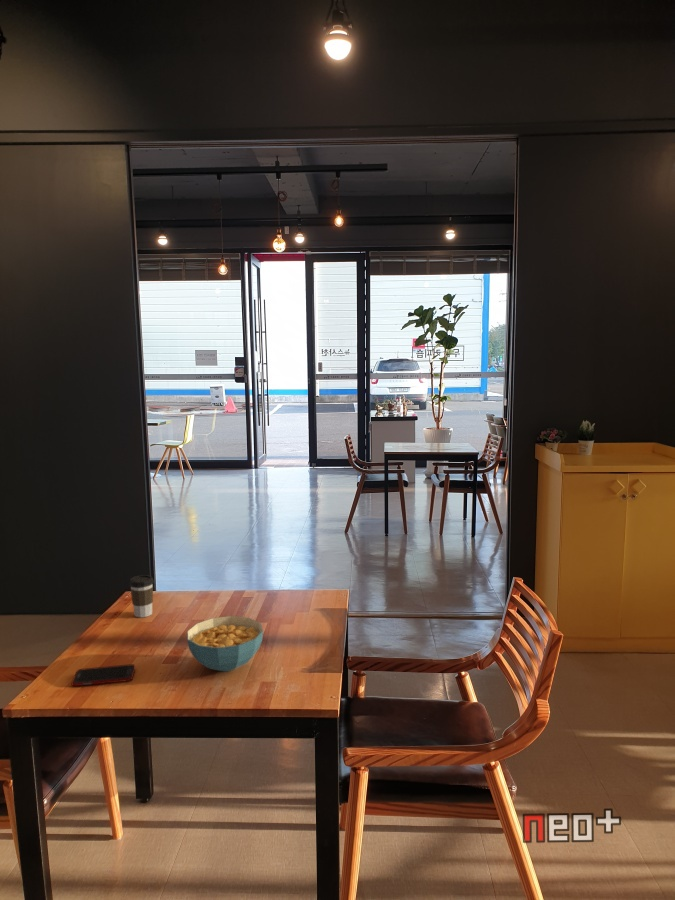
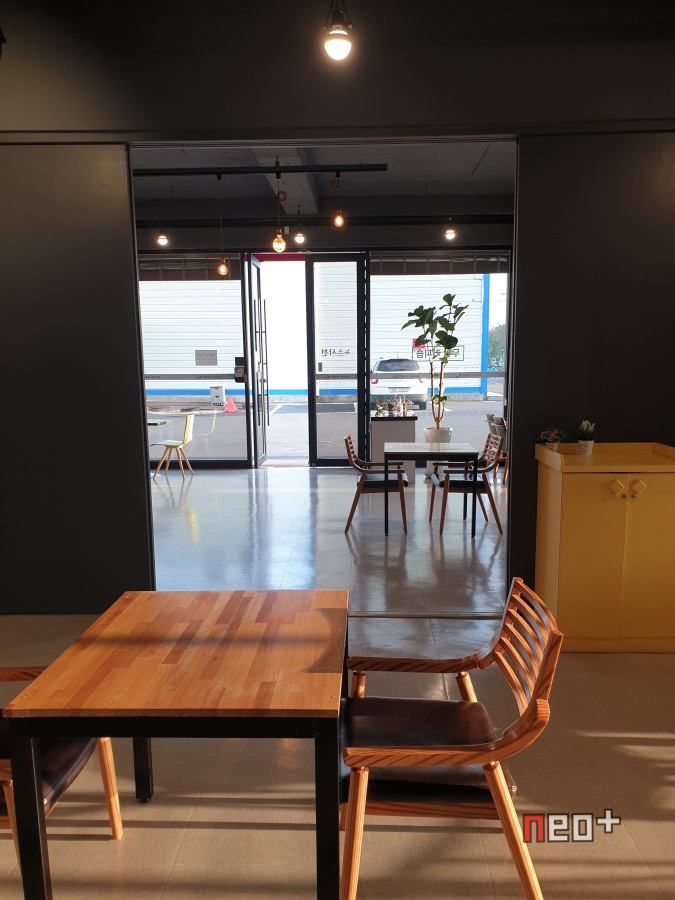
- cereal bowl [186,615,264,673]
- coffee cup [129,574,154,618]
- cell phone [71,663,136,687]
